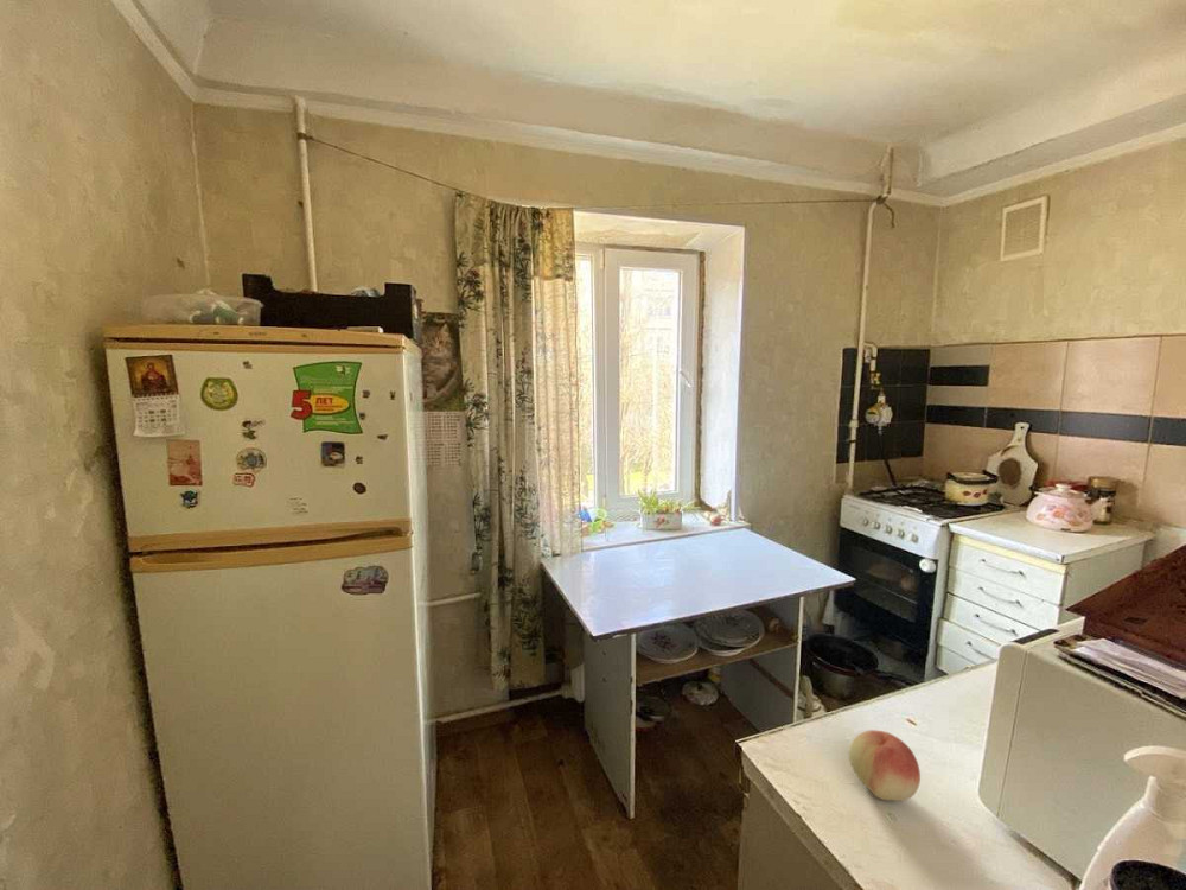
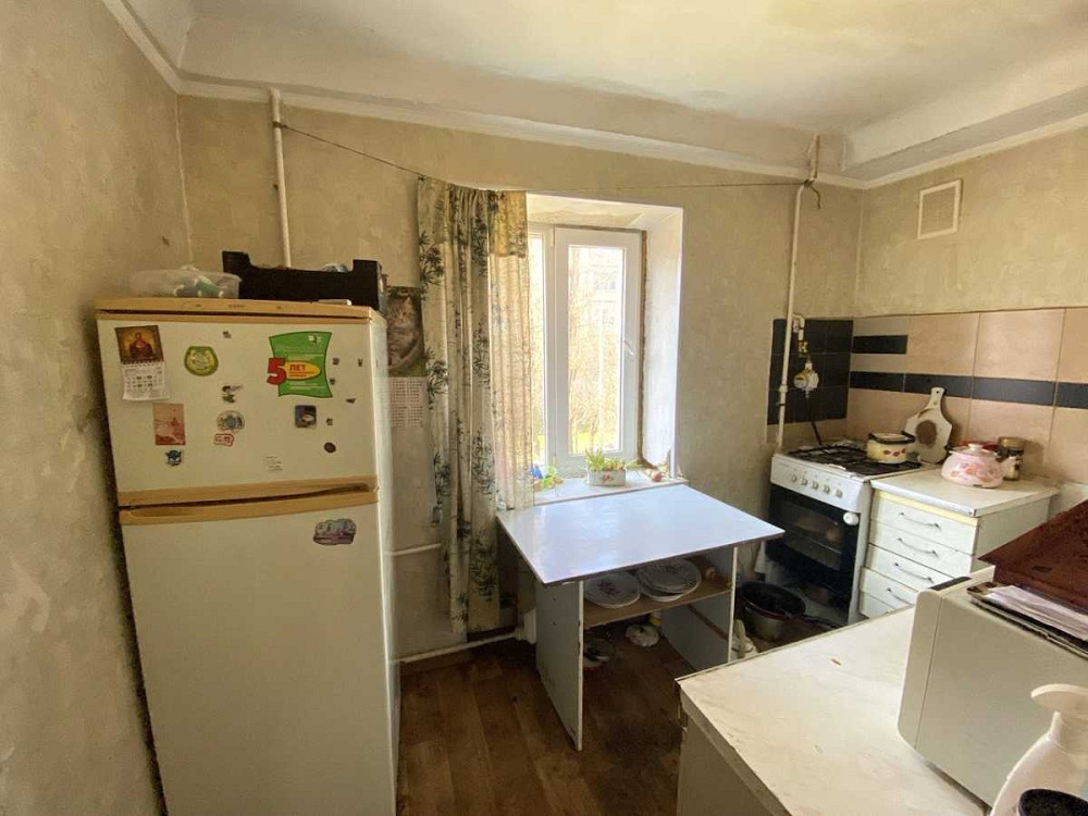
- fruit [848,729,922,802]
